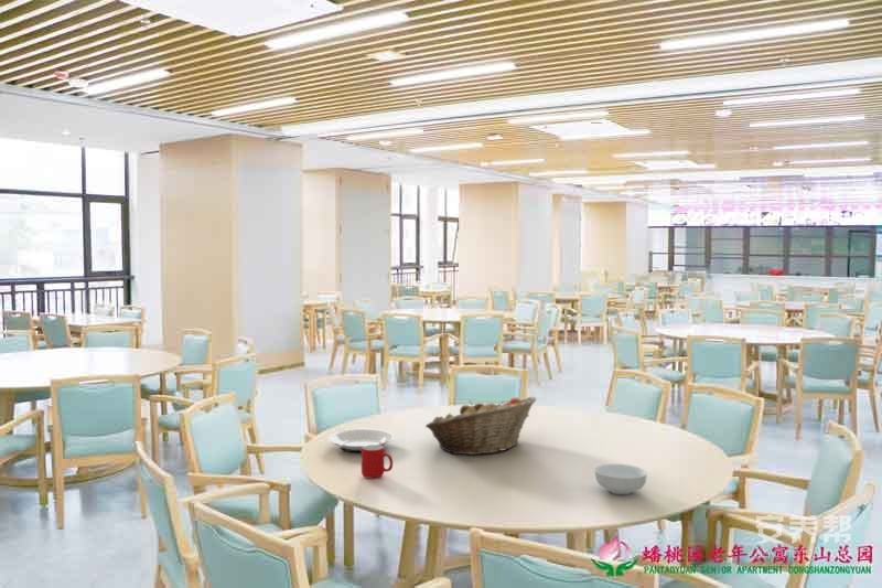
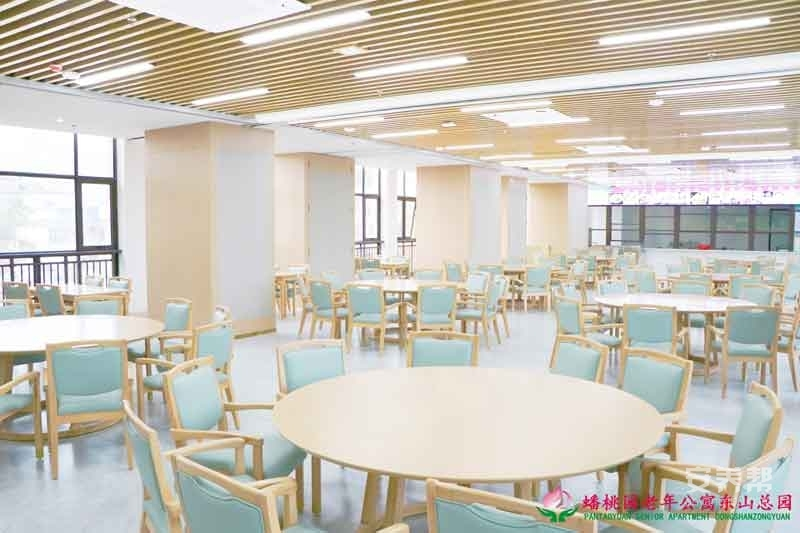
- cereal bowl [594,463,647,495]
- fruit basket [424,396,537,456]
- plate [327,428,395,453]
- cup [361,445,394,479]
